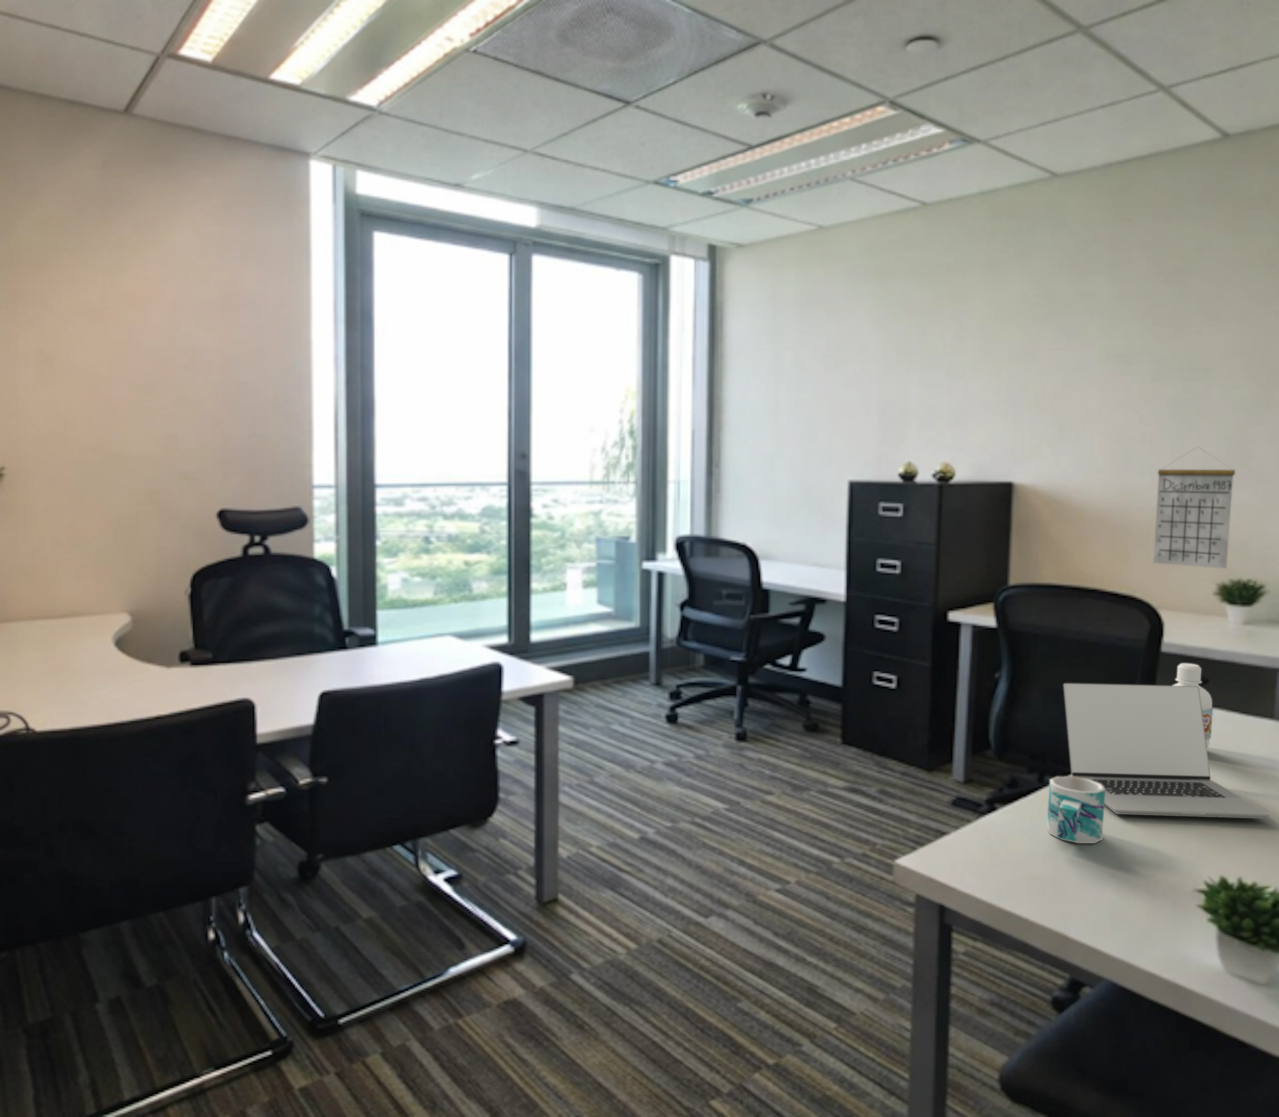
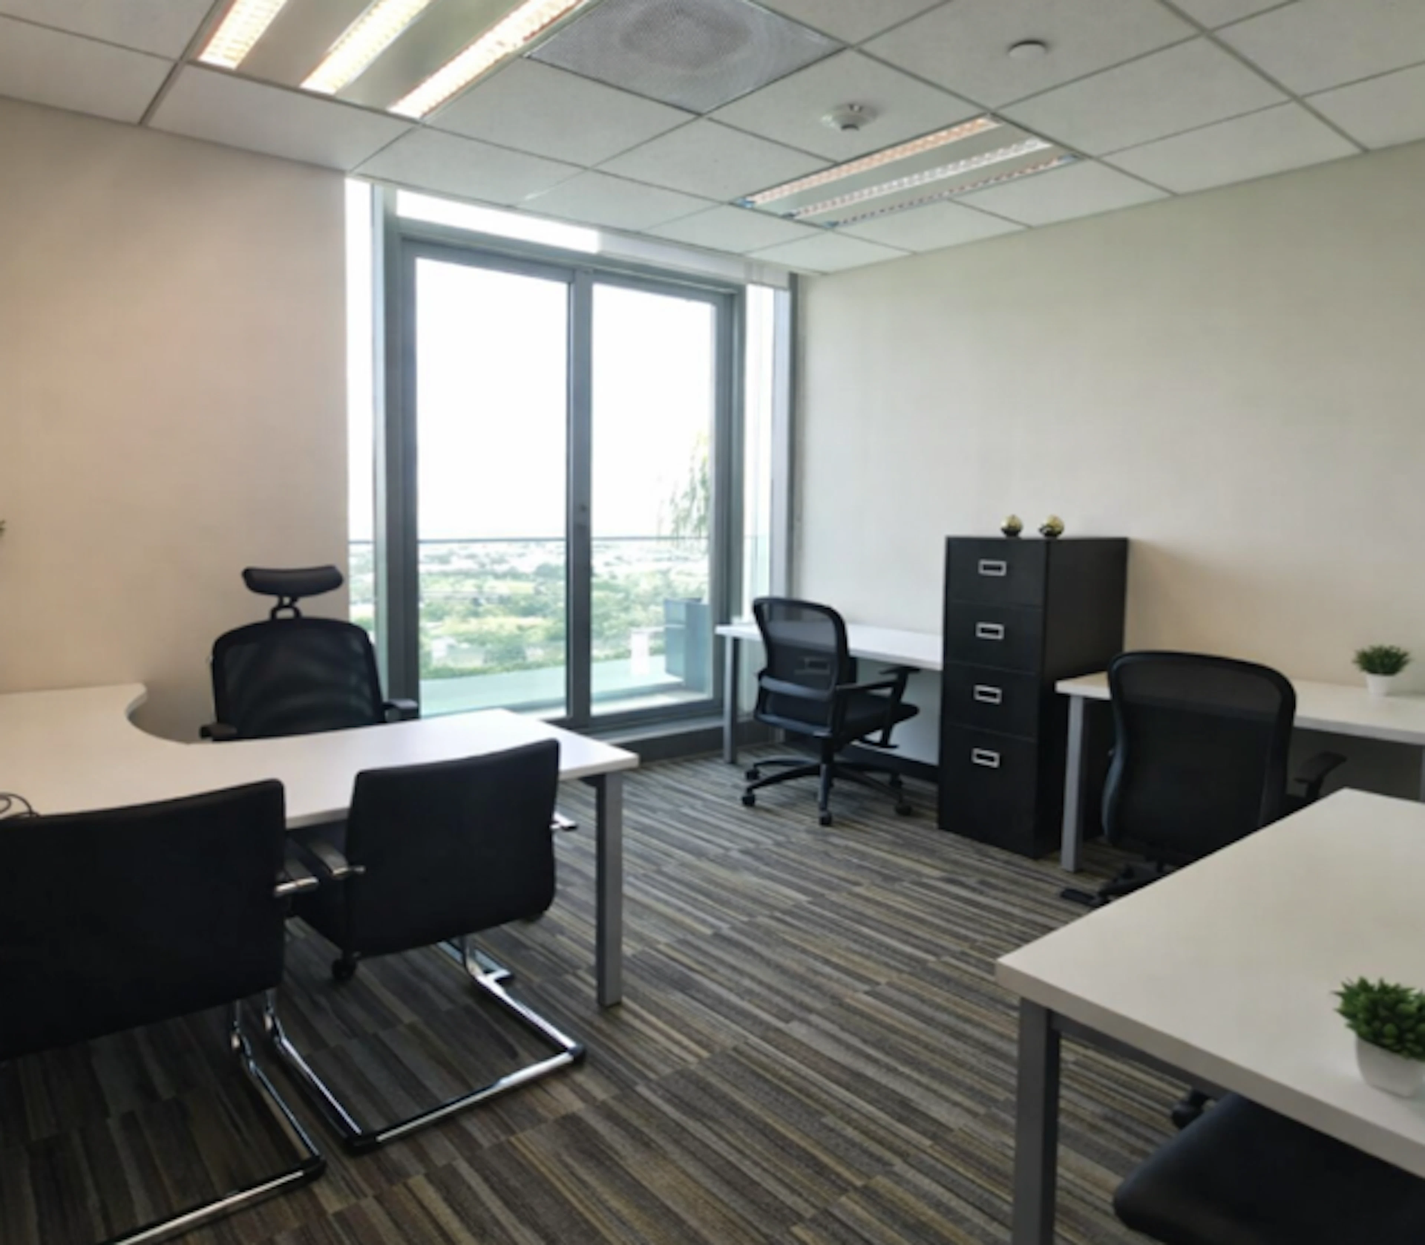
- calendar [1153,446,1235,569]
- bottle [1174,662,1214,748]
- laptop [1064,683,1270,819]
- mug [1047,775,1105,844]
